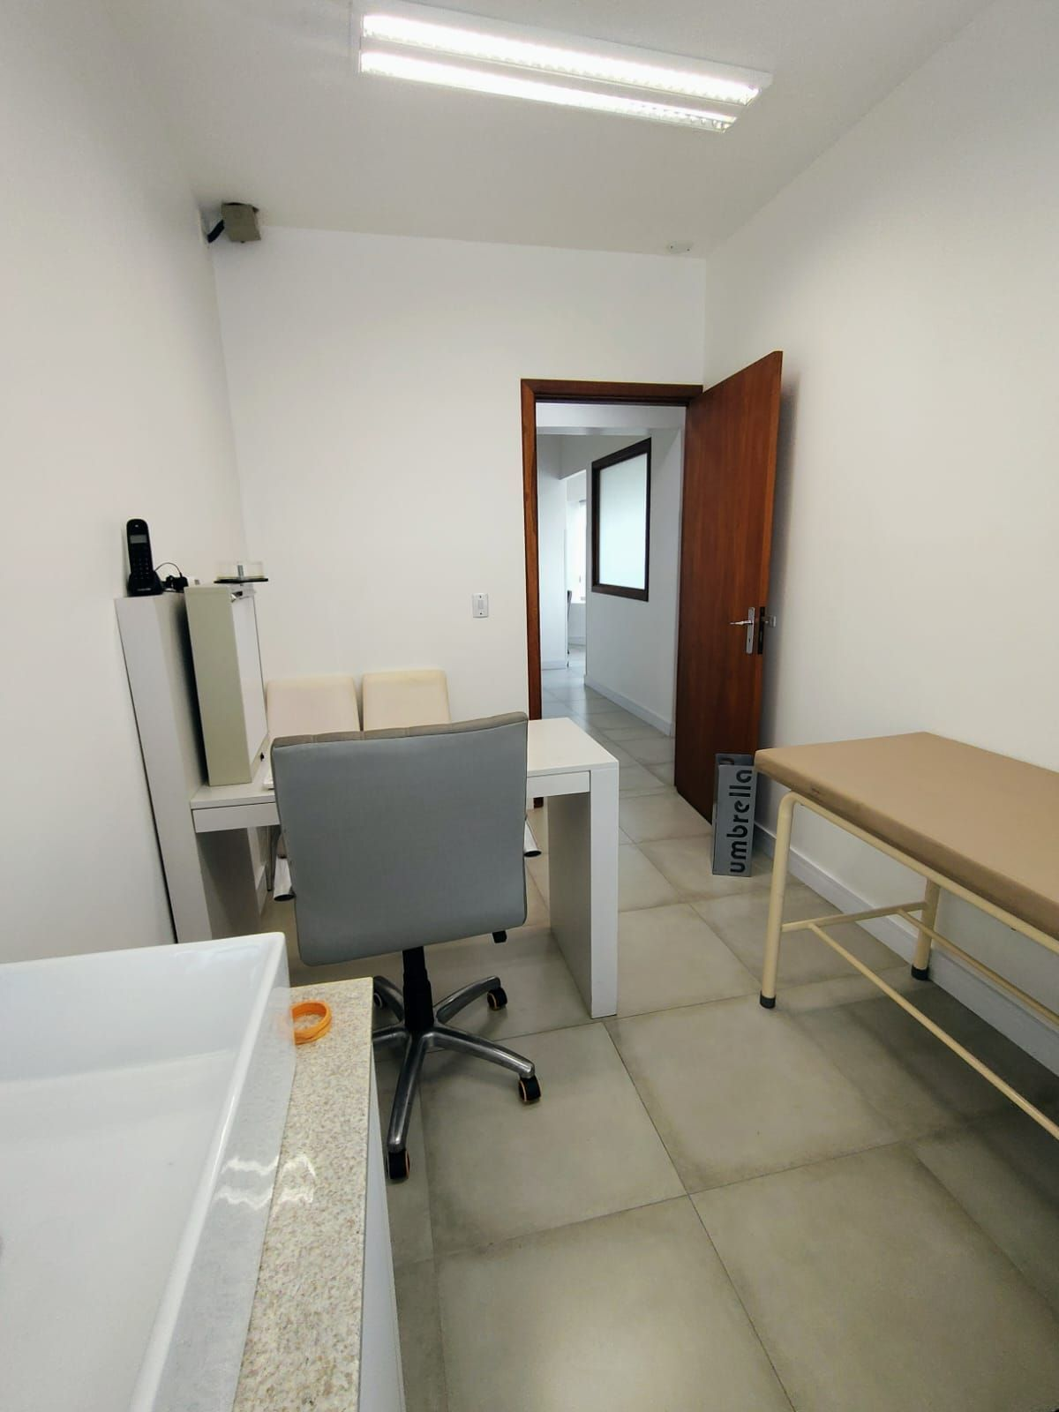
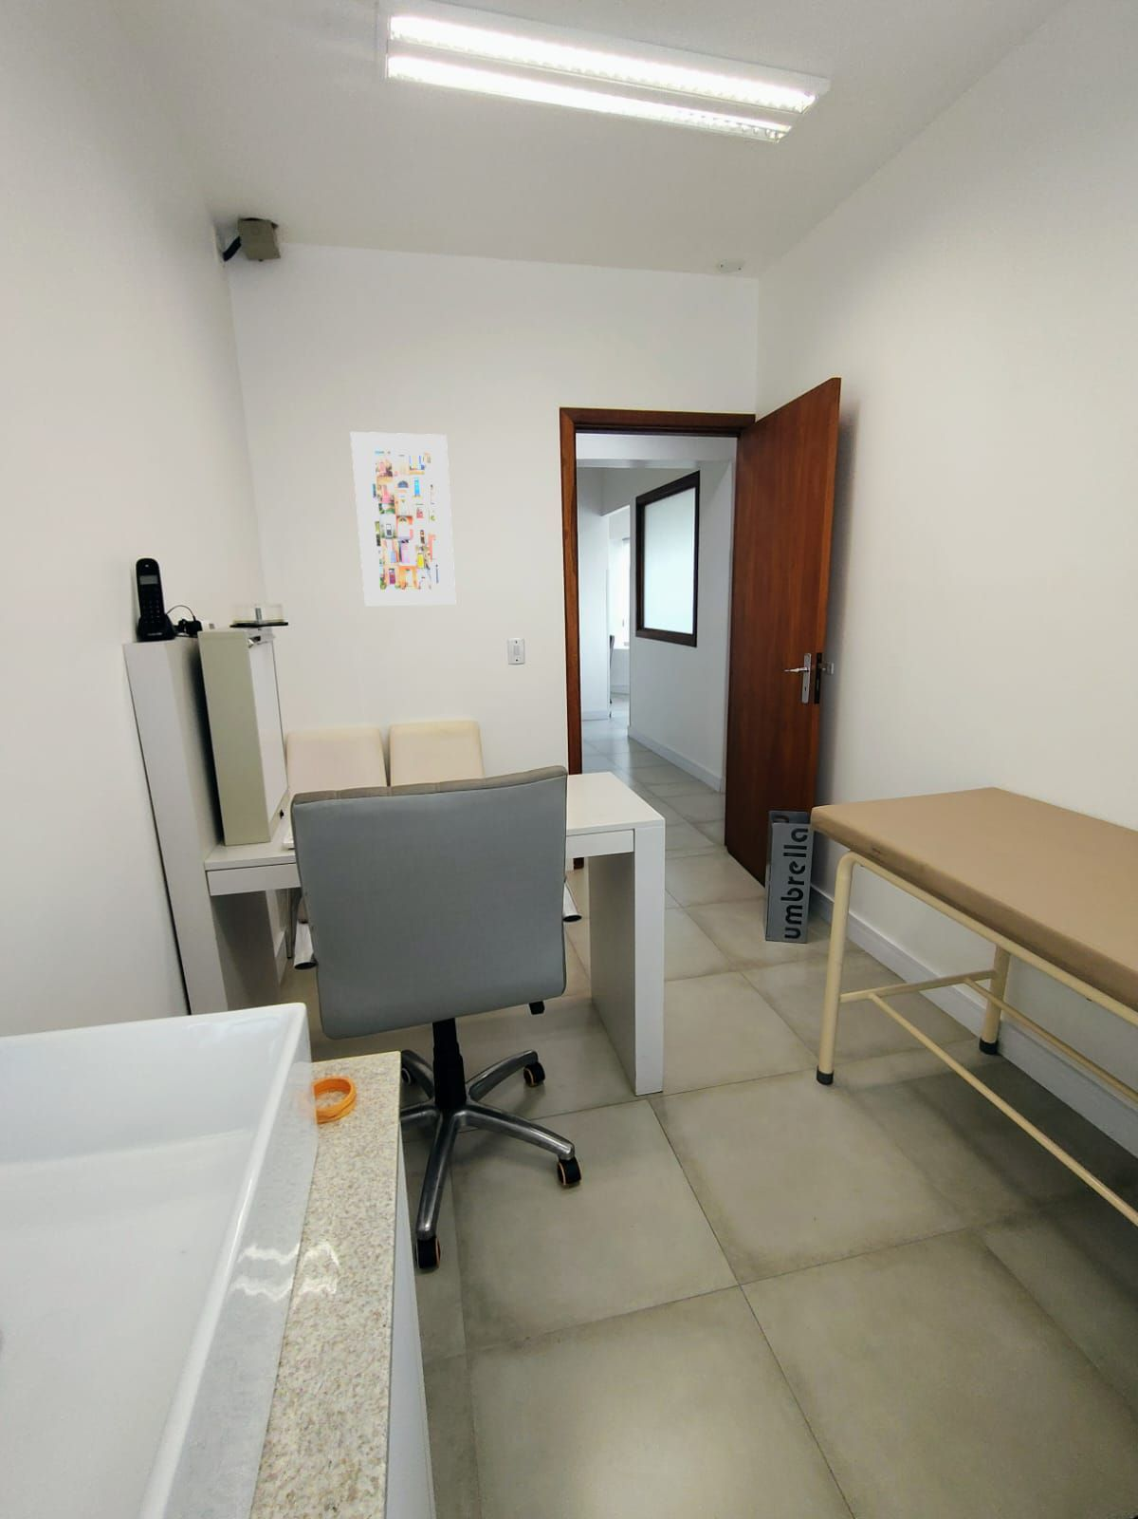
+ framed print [350,431,457,608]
